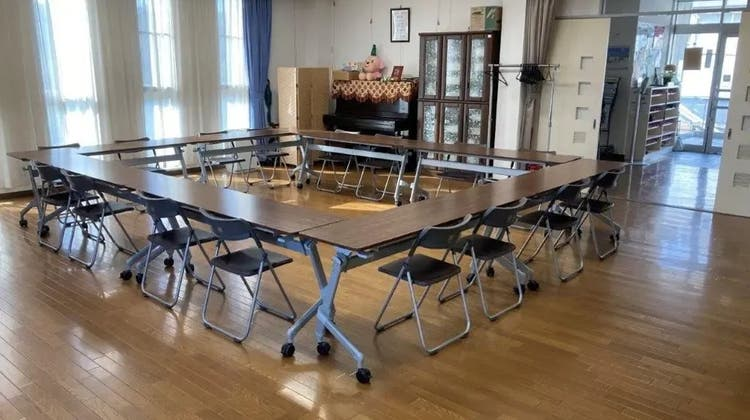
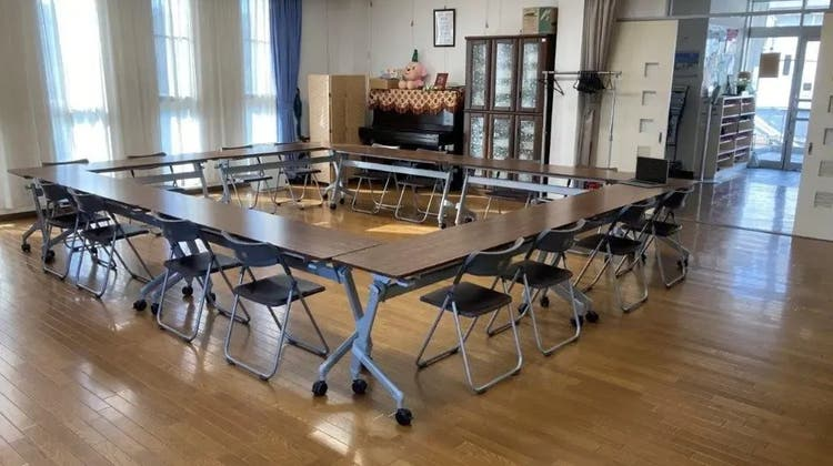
+ laptop [616,154,670,189]
